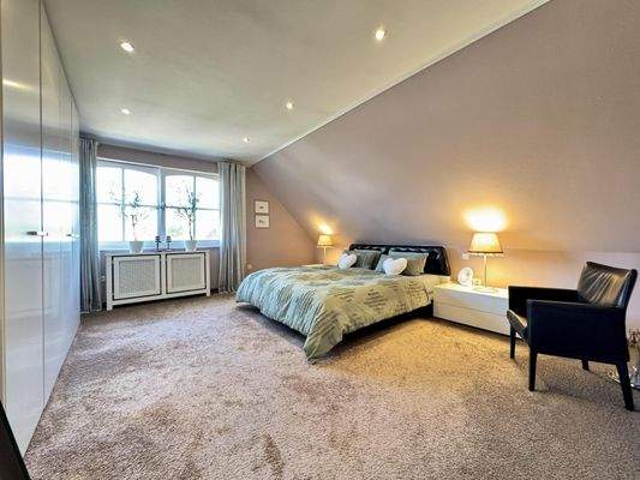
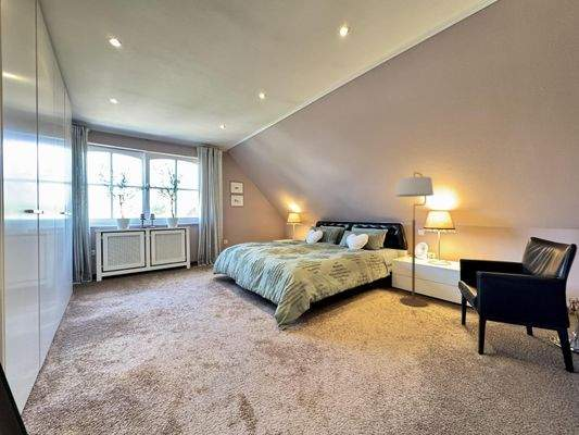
+ floor lamp [394,171,435,308]
